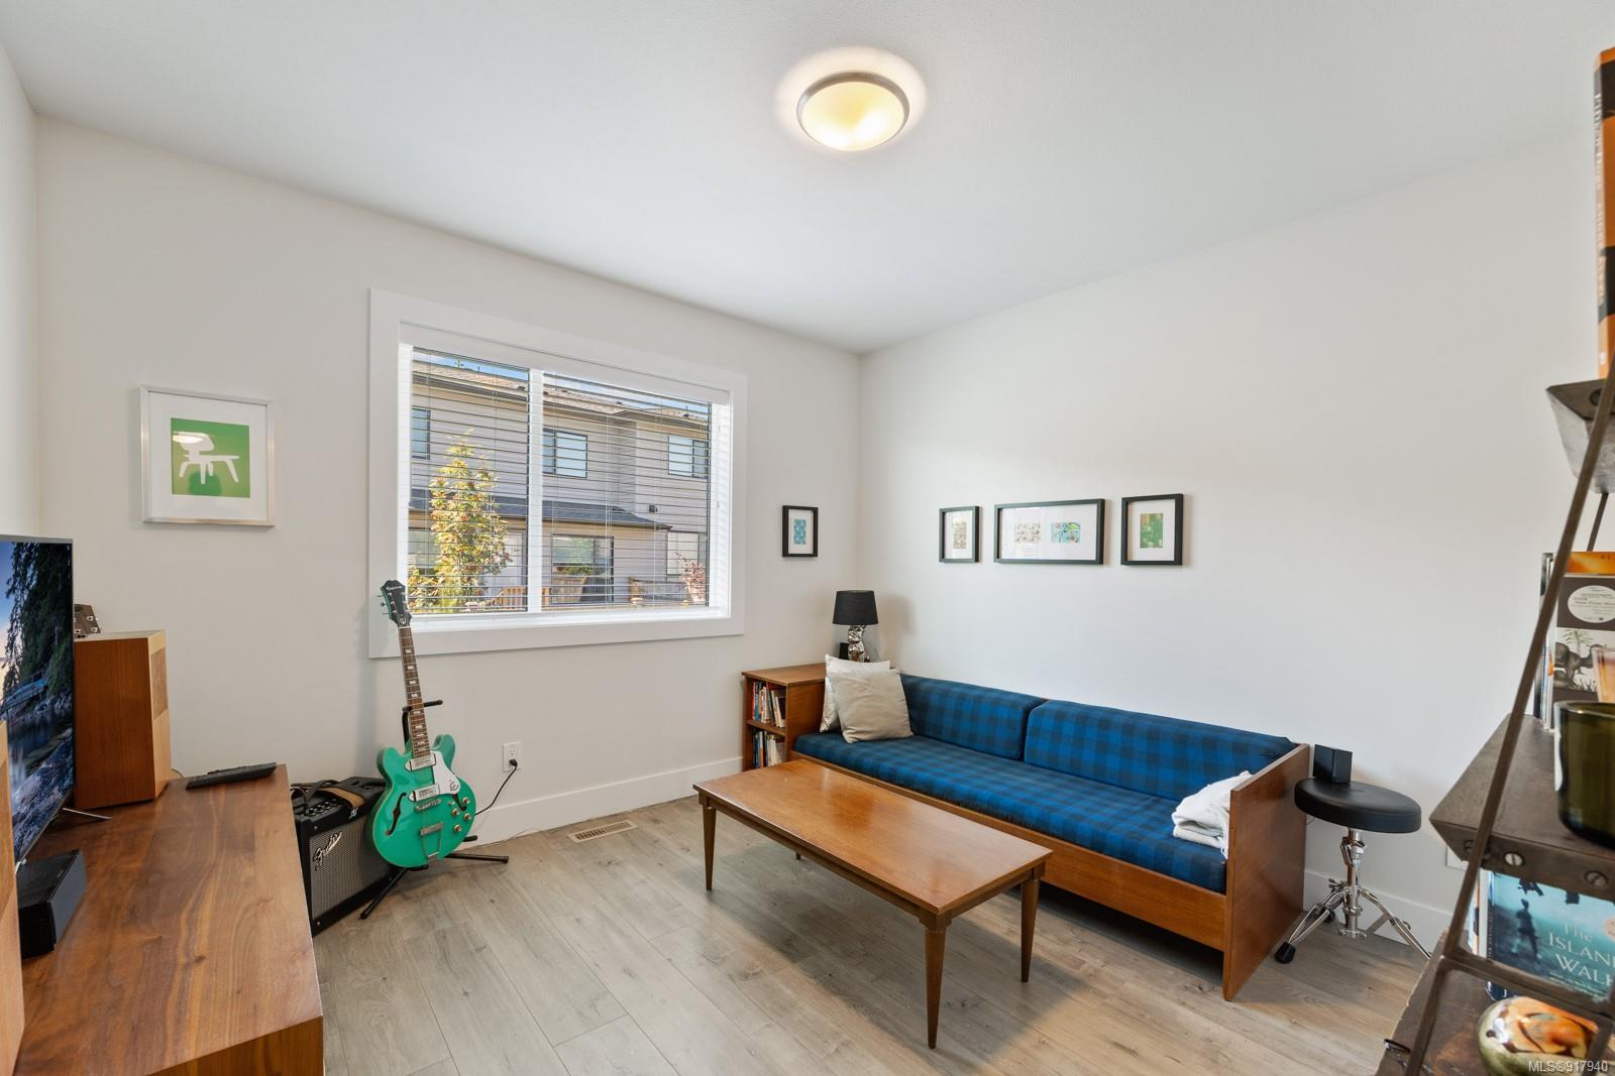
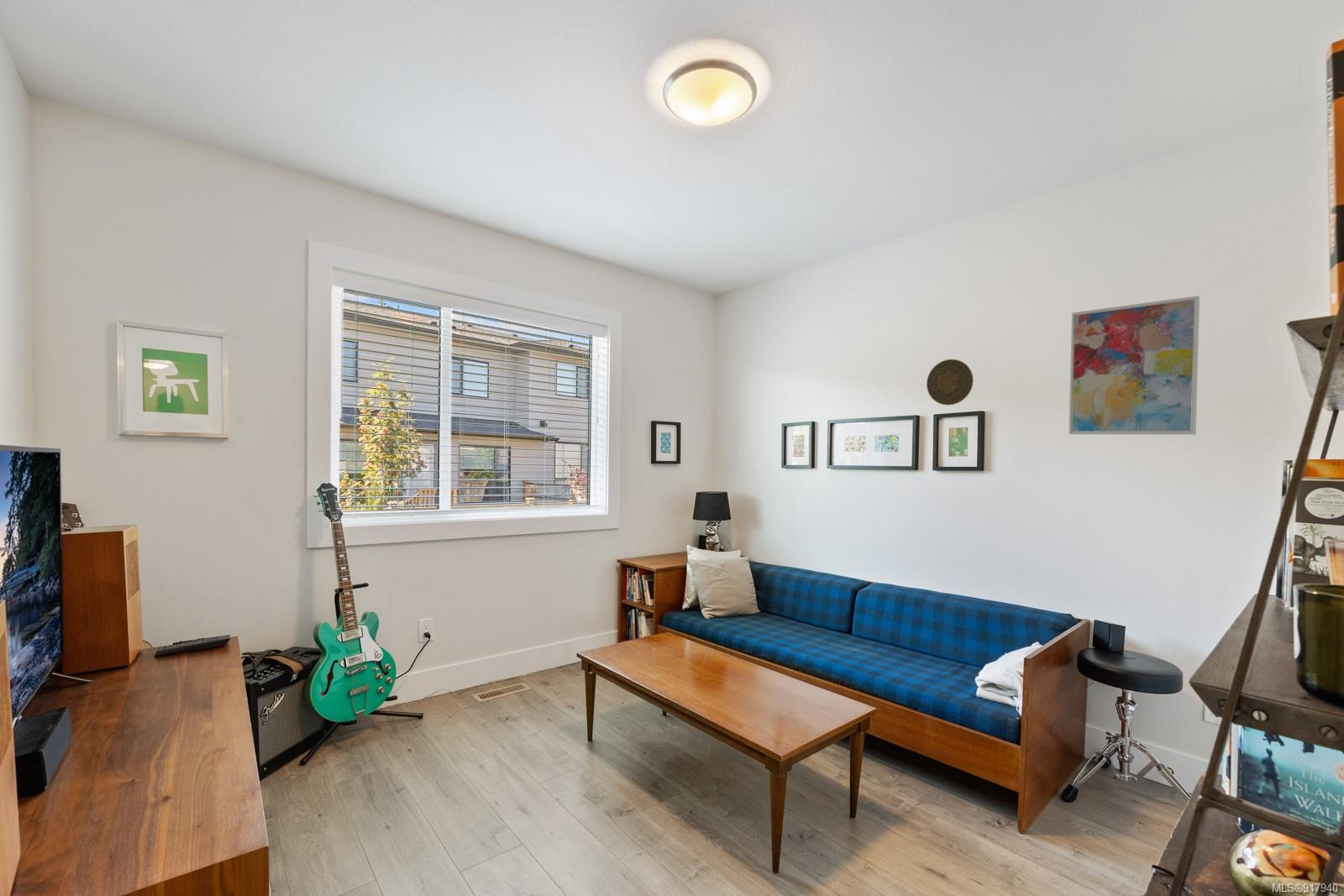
+ wall art [1068,295,1200,436]
+ decorative plate [926,359,974,406]
